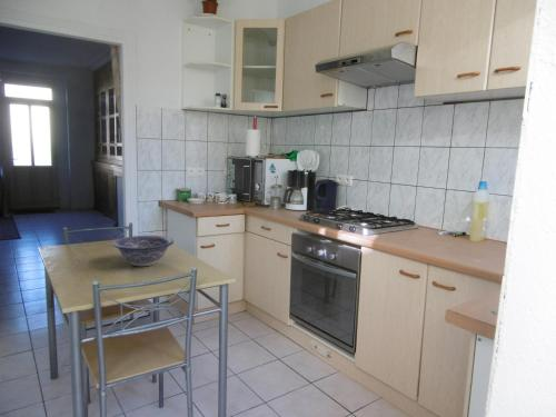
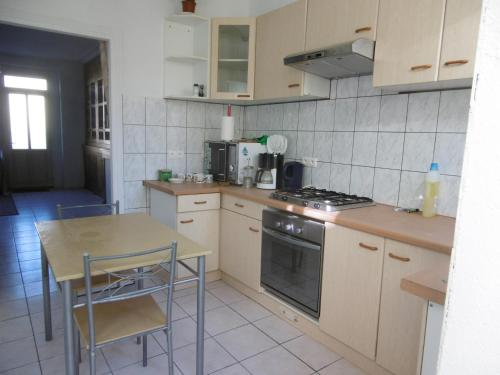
- decorative bowl [111,235,175,267]
